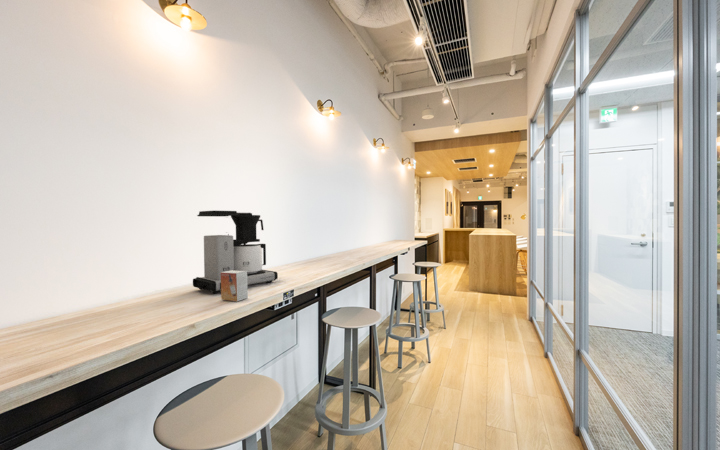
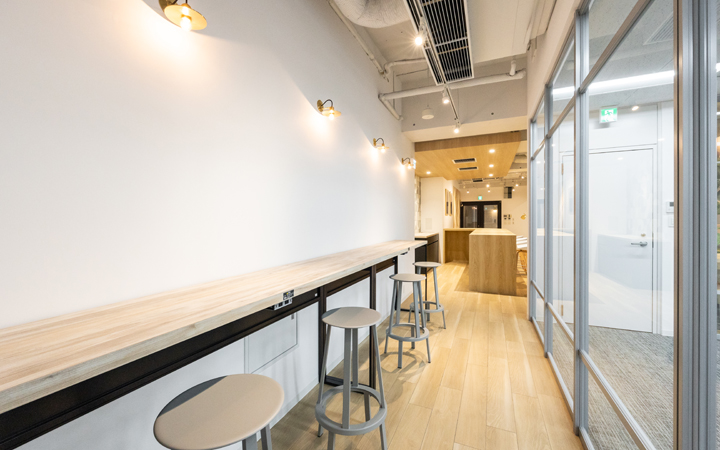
- coffee maker [192,210,279,295]
- small box [220,270,249,302]
